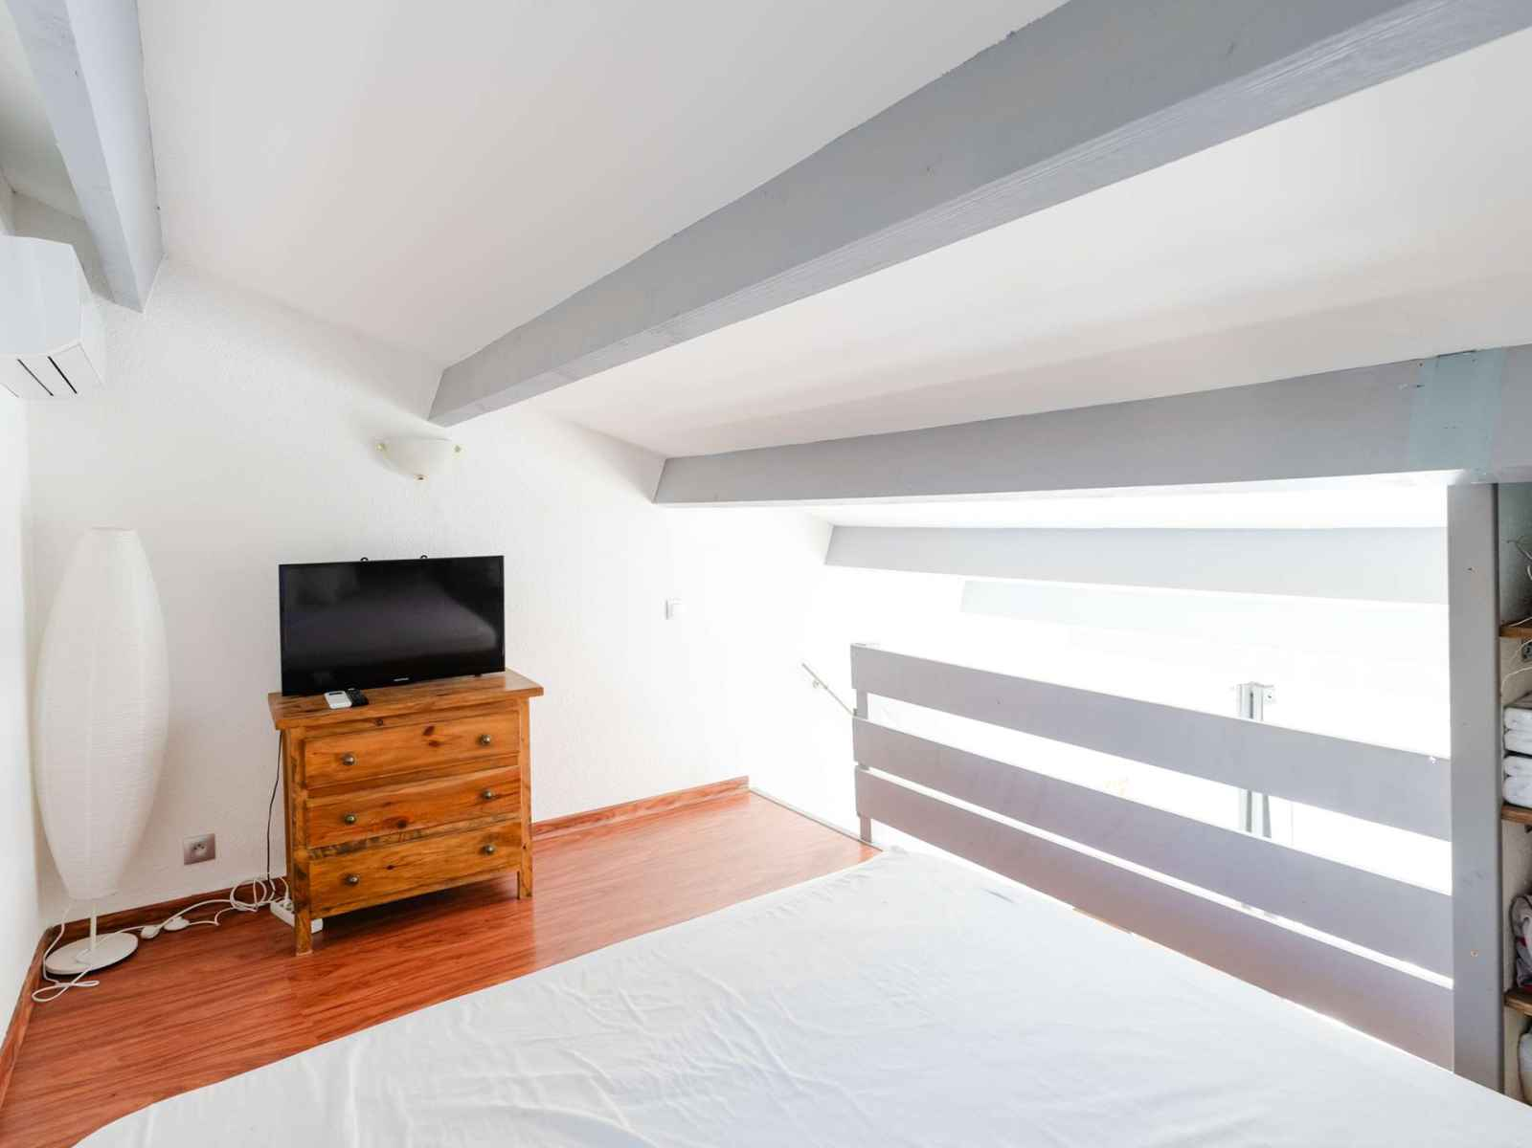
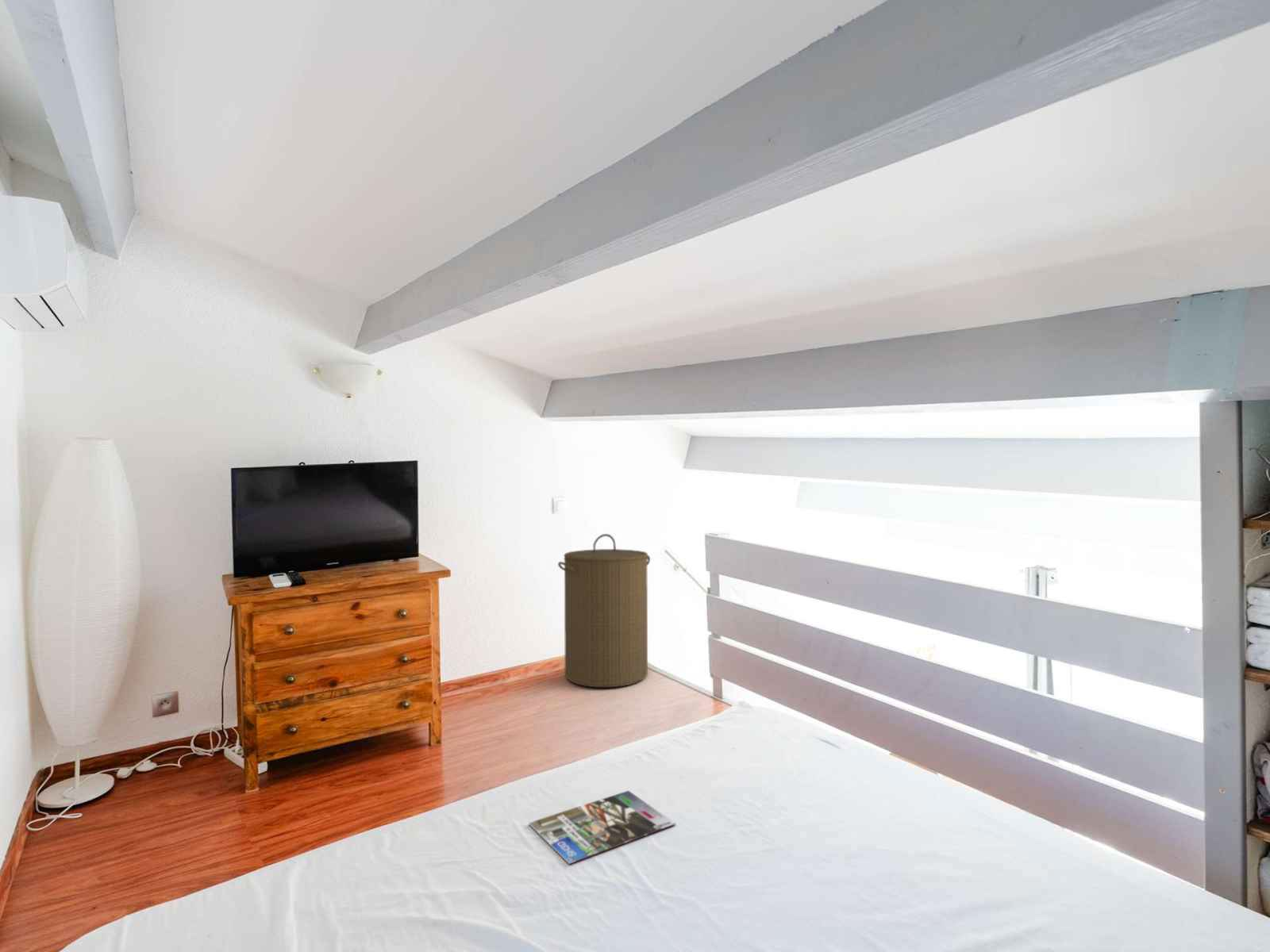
+ magazine [528,790,676,865]
+ laundry hamper [557,533,651,688]
